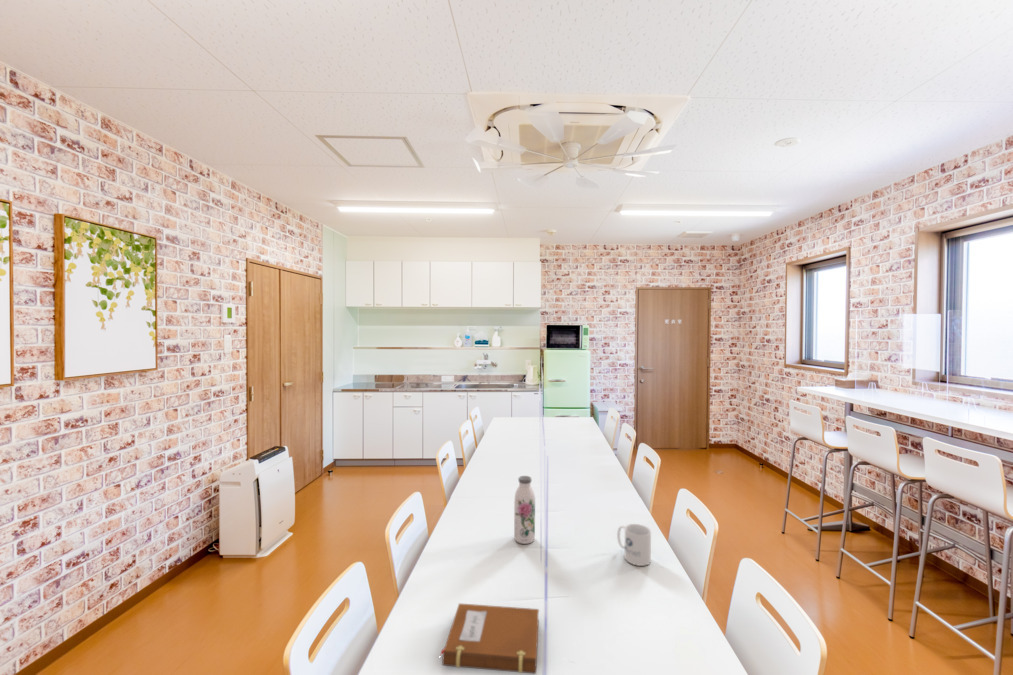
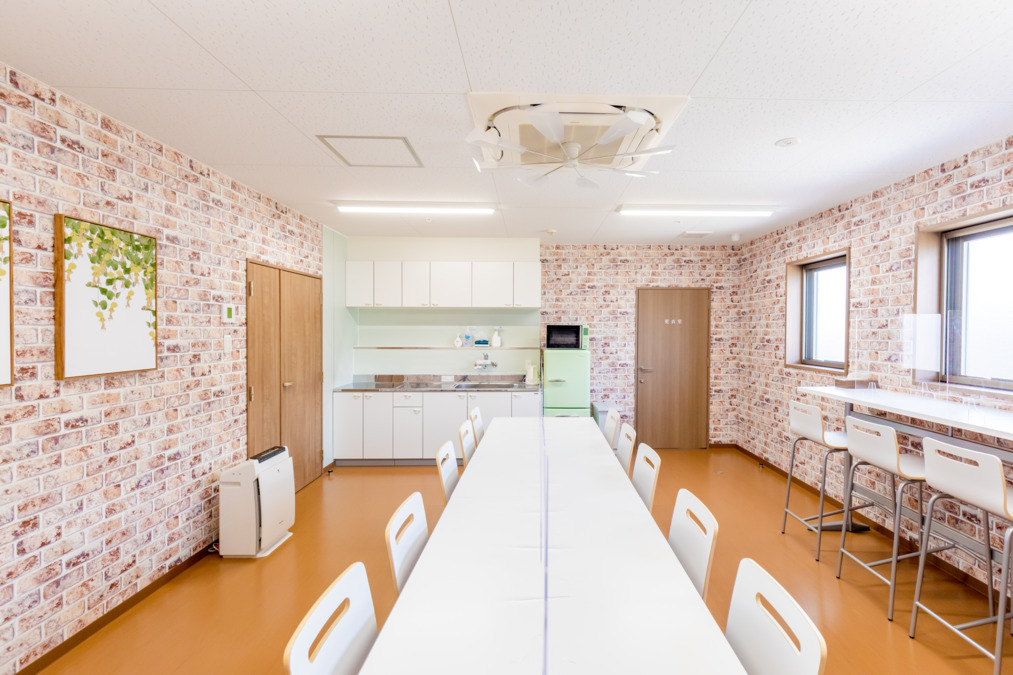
- water bottle [513,475,536,545]
- mug [616,523,652,567]
- notebook [440,602,540,675]
